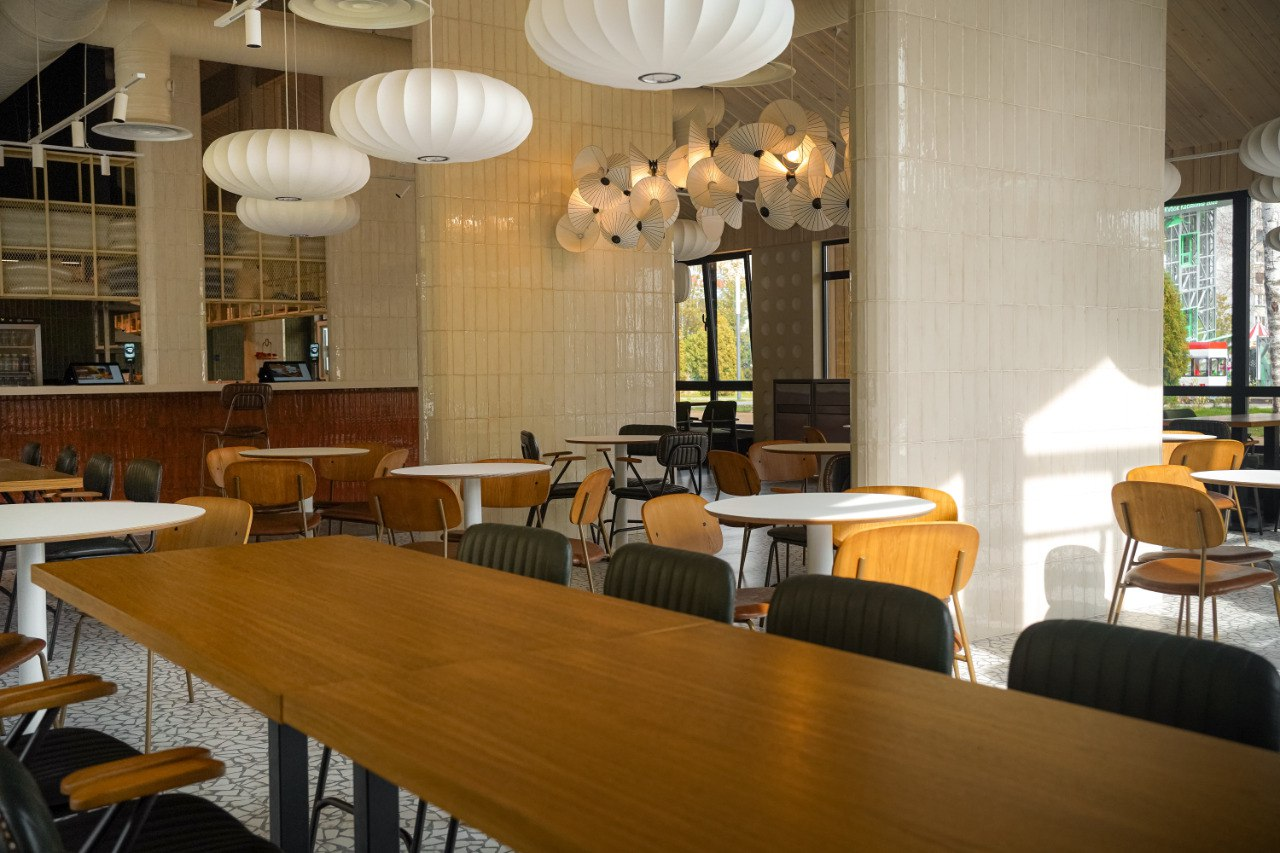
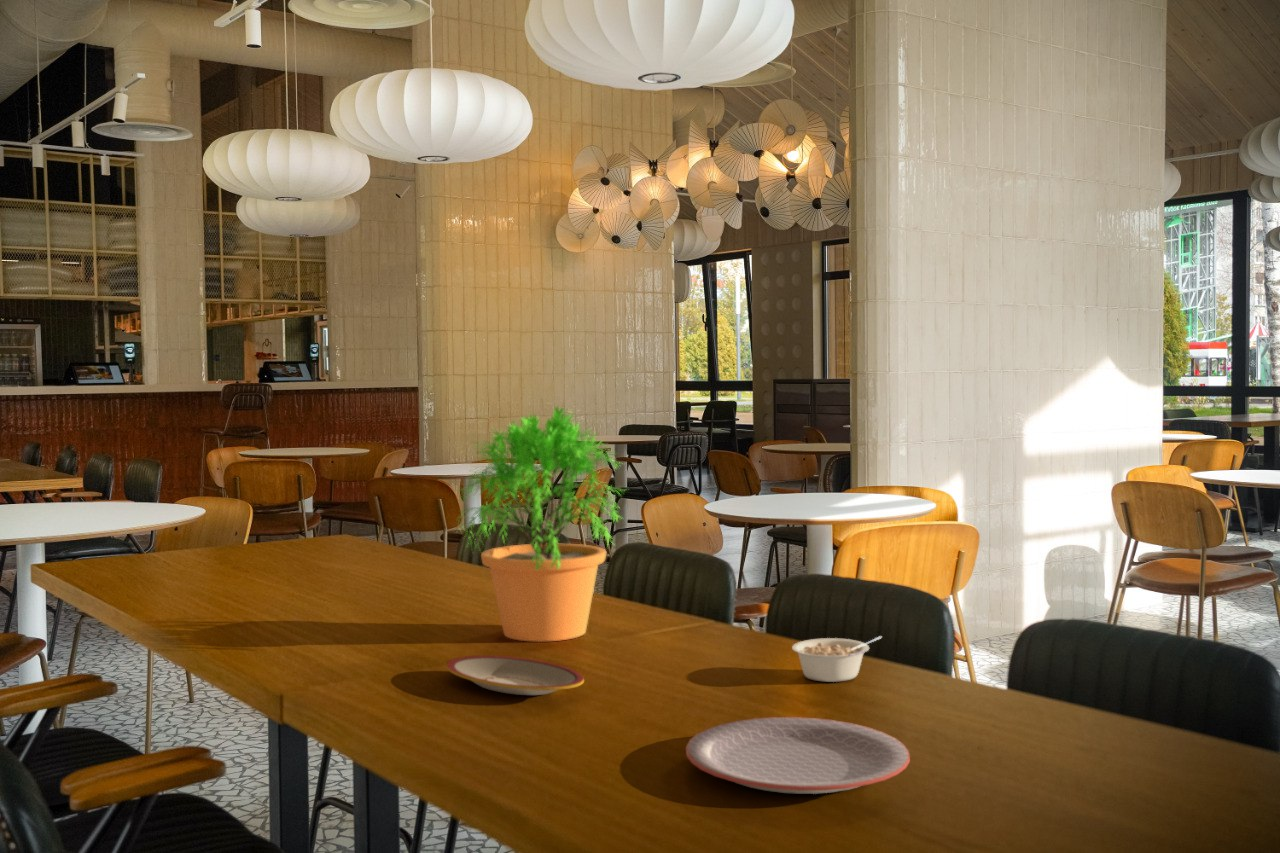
+ plate [445,655,585,696]
+ plate [685,716,911,795]
+ legume [791,635,883,683]
+ potted plant [455,404,629,643]
